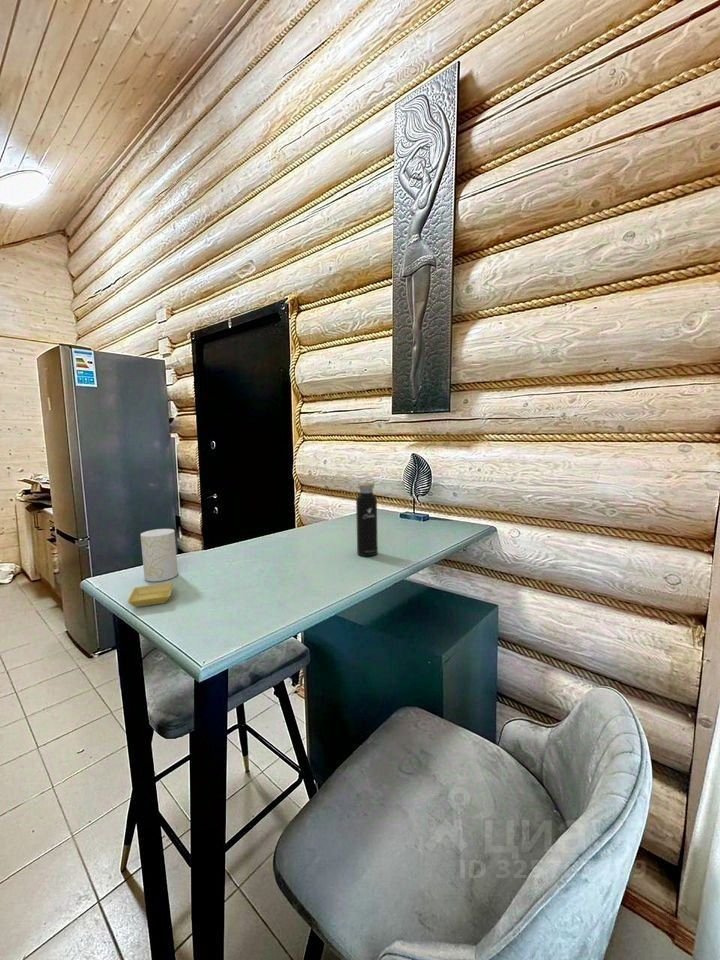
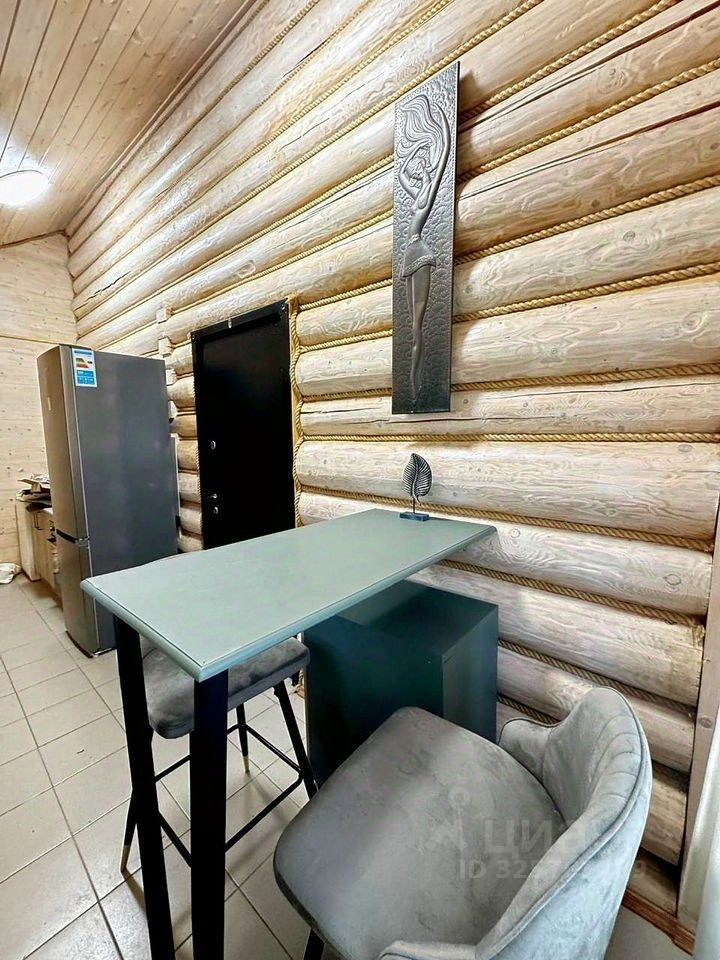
- water bottle [355,476,379,557]
- cup [140,528,179,582]
- saucer [126,582,175,608]
